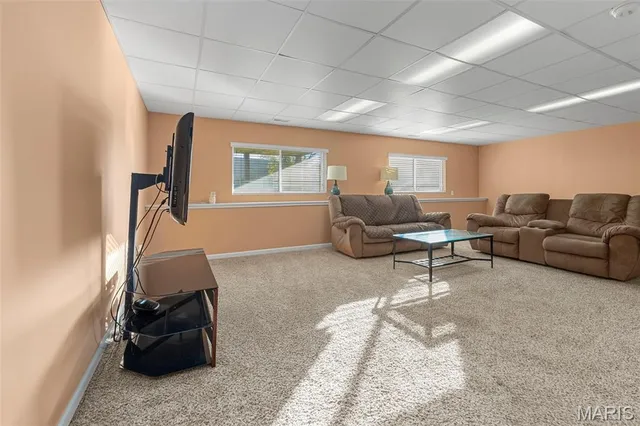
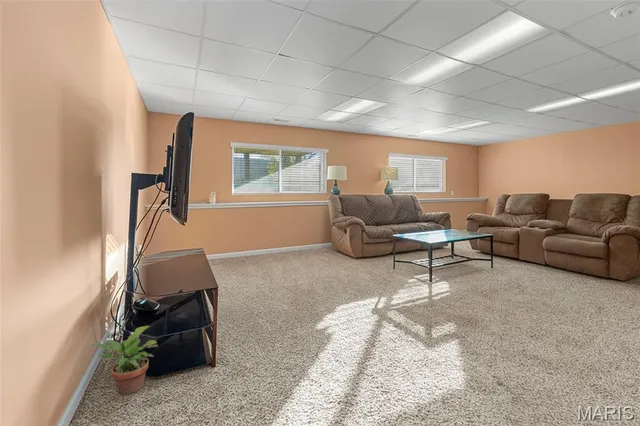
+ potted plant [89,325,159,396]
